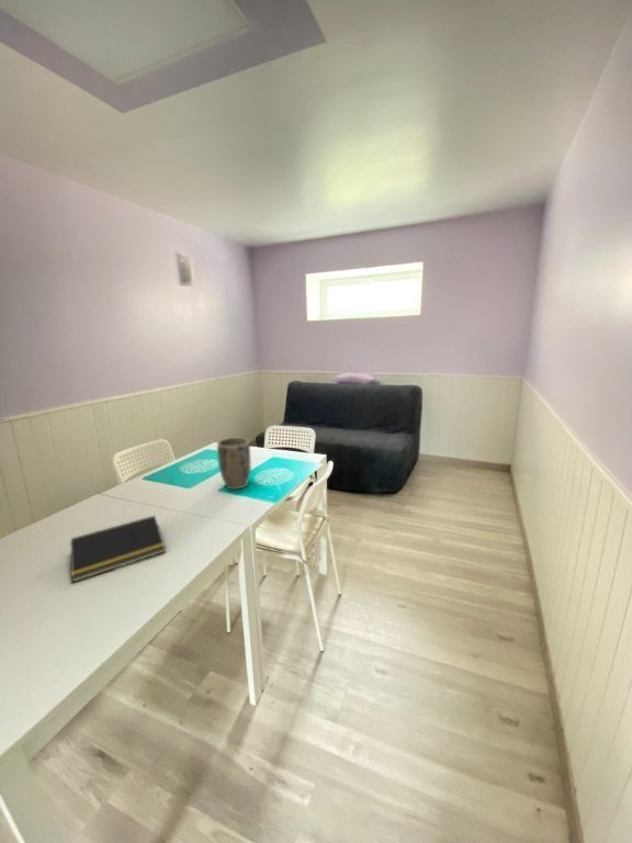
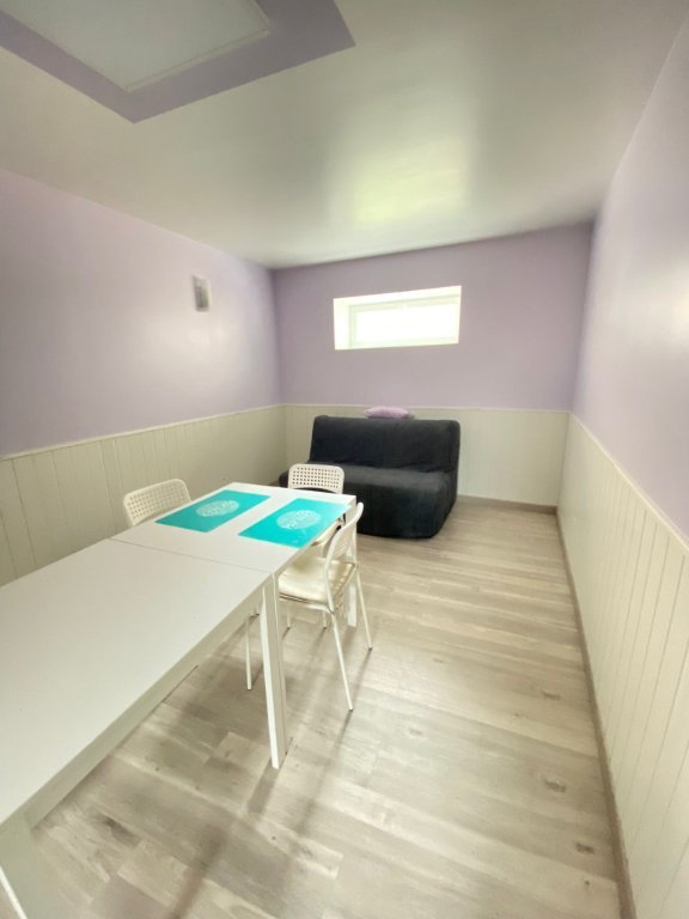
- notepad [69,515,167,584]
- plant pot [216,437,251,491]
